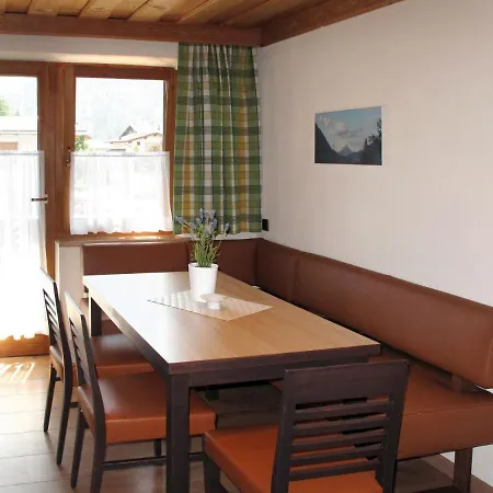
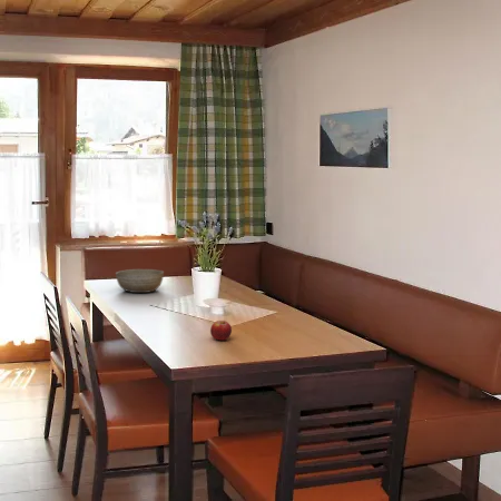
+ bowl [115,268,165,294]
+ fruit [209,320,233,341]
